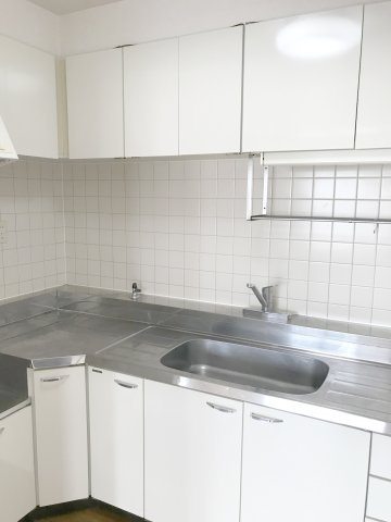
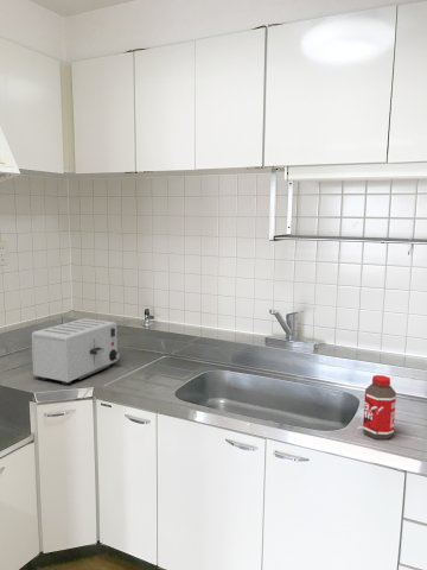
+ bottle [362,374,397,441]
+ toaster [31,317,121,385]
